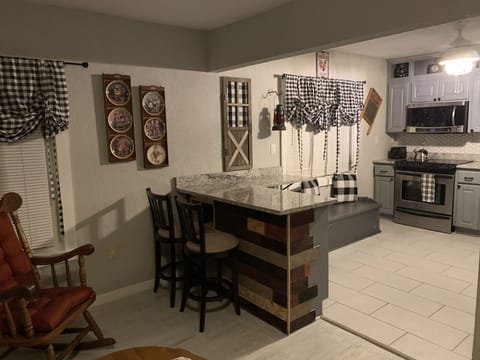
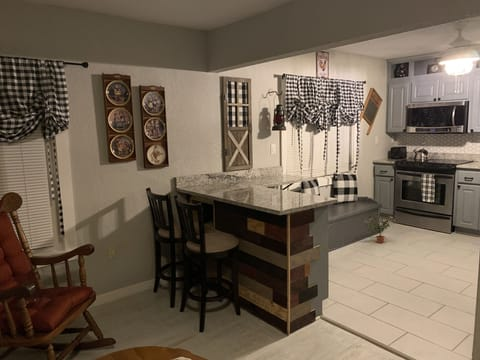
+ potted plant [361,212,399,244]
